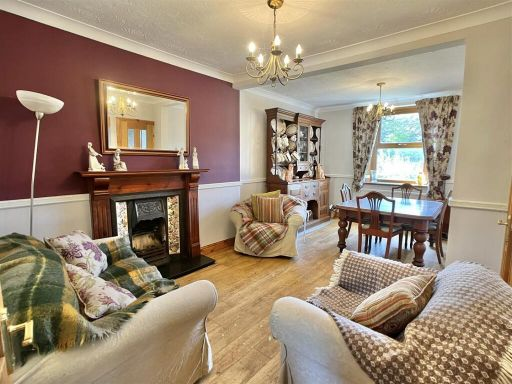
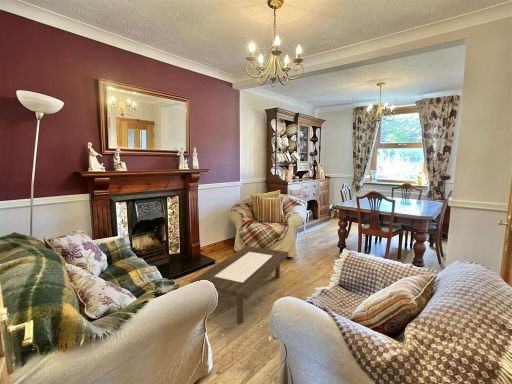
+ coffee table [189,245,290,324]
